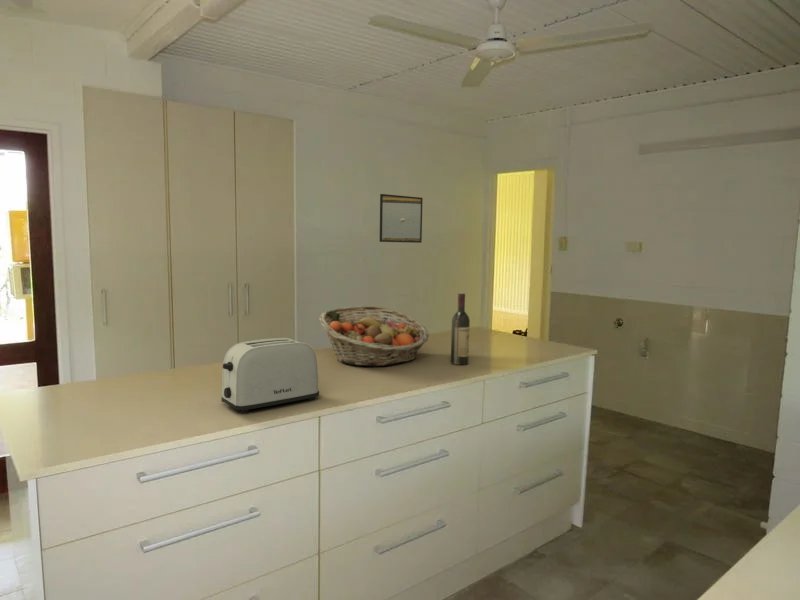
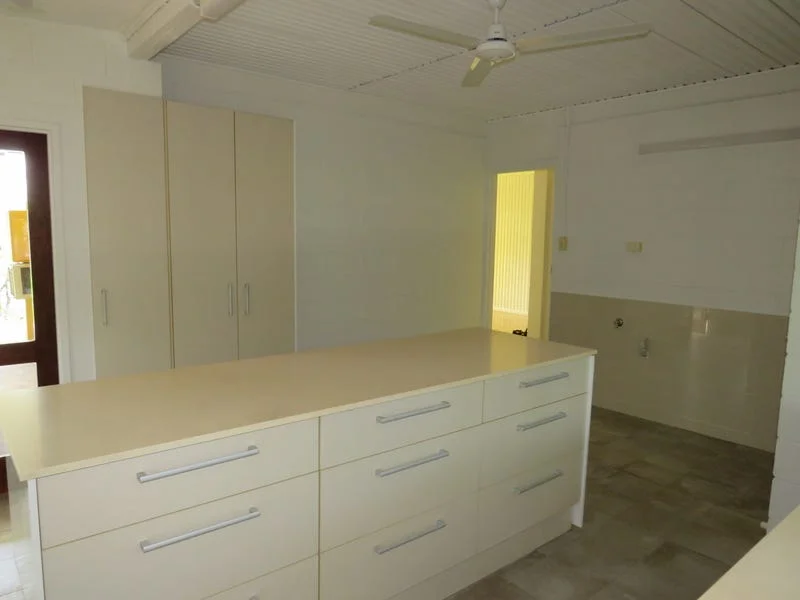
- fruit basket [318,305,430,367]
- wine bottle [450,292,471,366]
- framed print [379,193,424,244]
- toaster [220,337,320,414]
